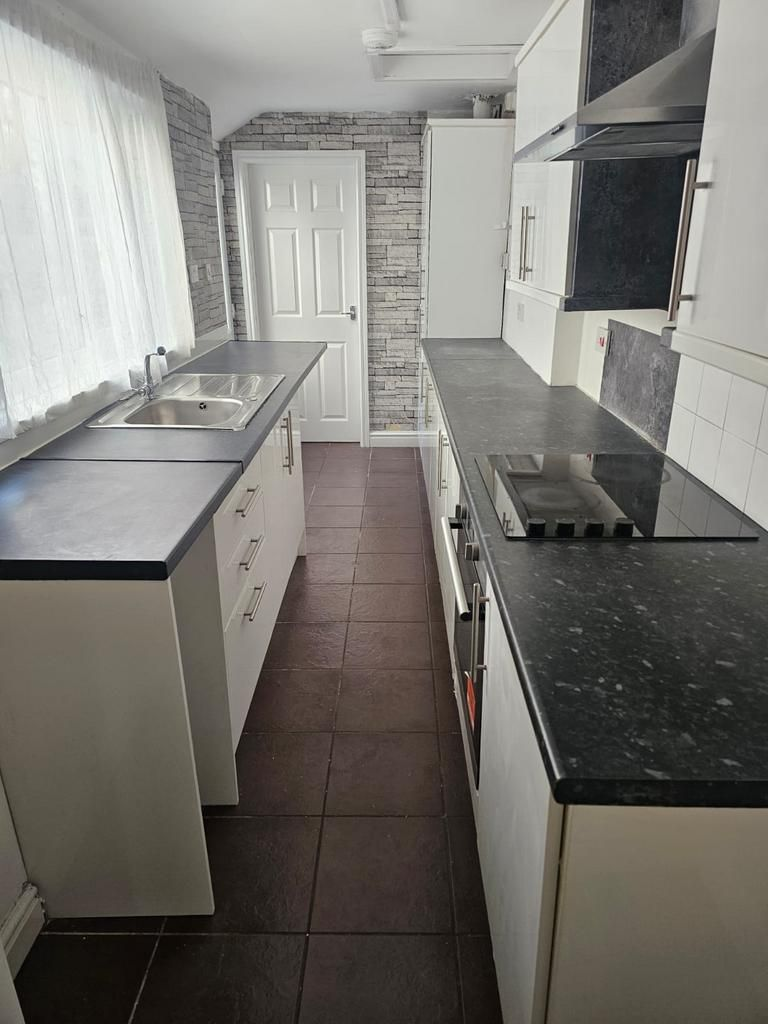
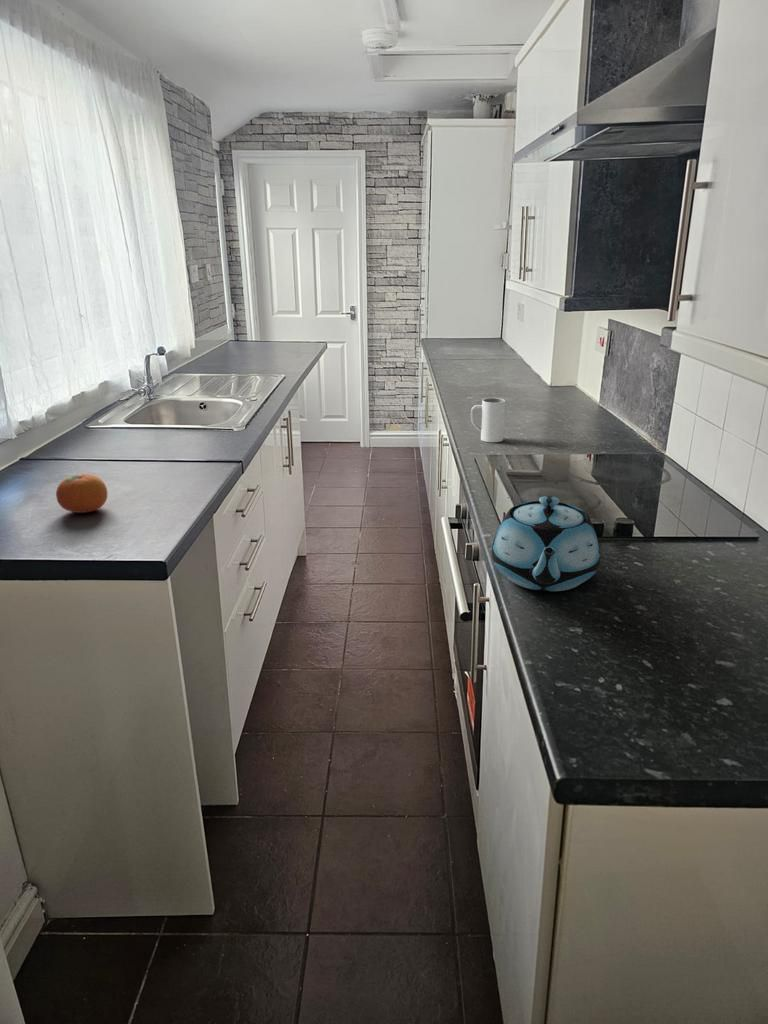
+ fruit [55,473,109,514]
+ teapot [491,495,602,592]
+ mug [470,397,506,443]
